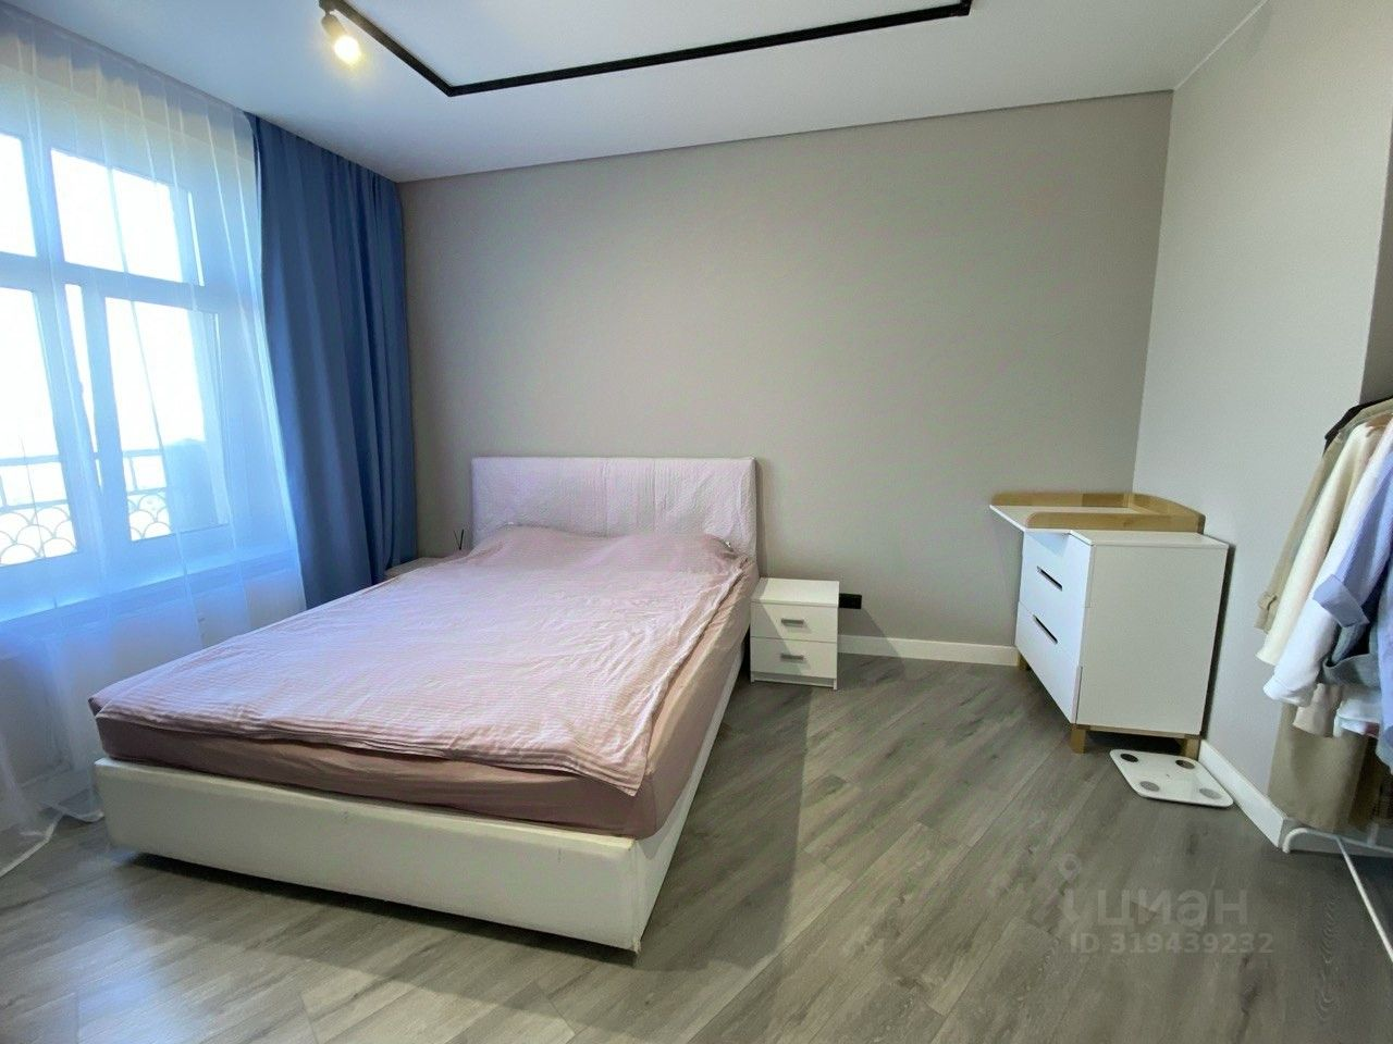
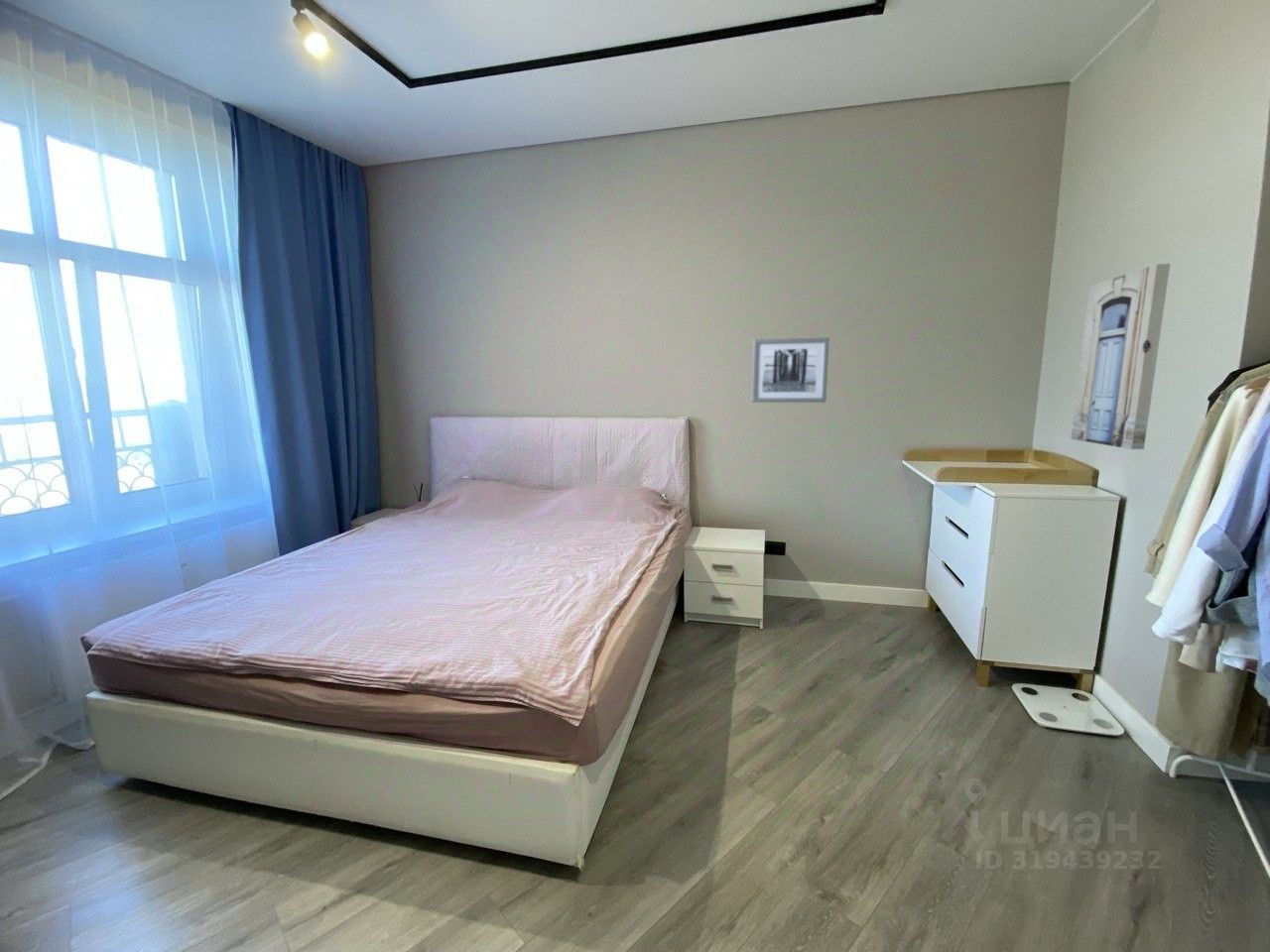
+ wall art [1070,263,1171,450]
+ wall art [751,336,830,404]
